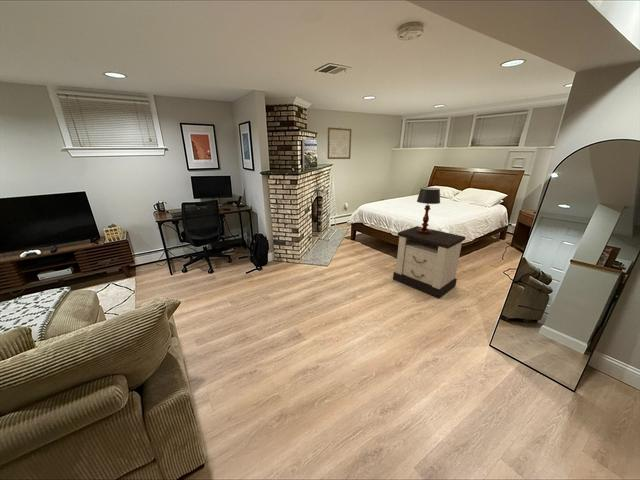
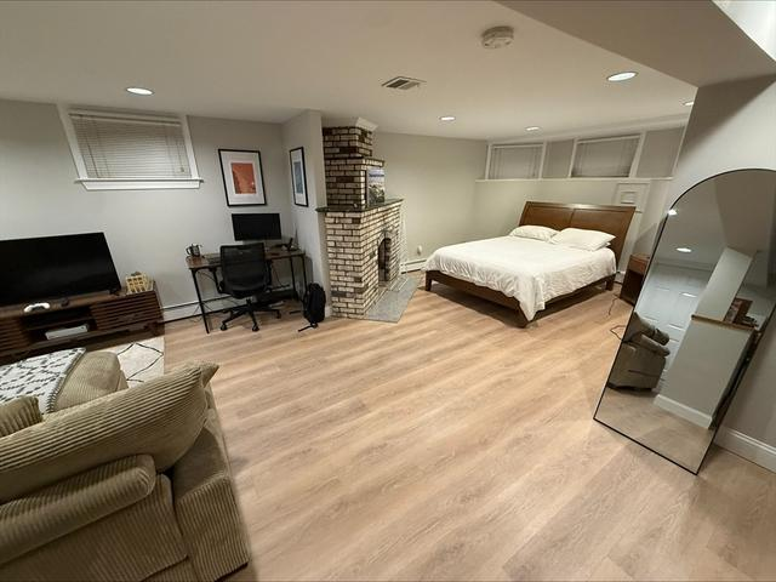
- nightstand [392,225,466,299]
- table lamp [416,187,441,234]
- wall art [326,126,352,160]
